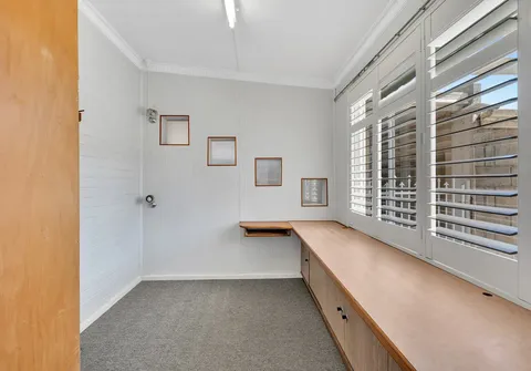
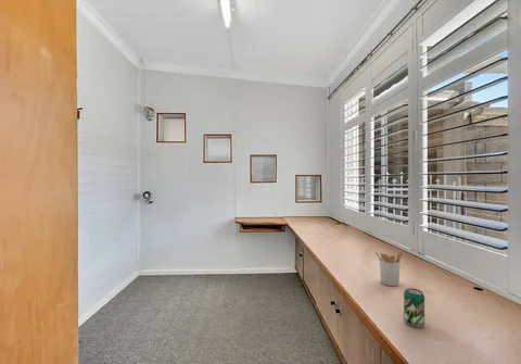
+ beverage can [403,287,425,328]
+ utensil holder [374,249,404,287]
